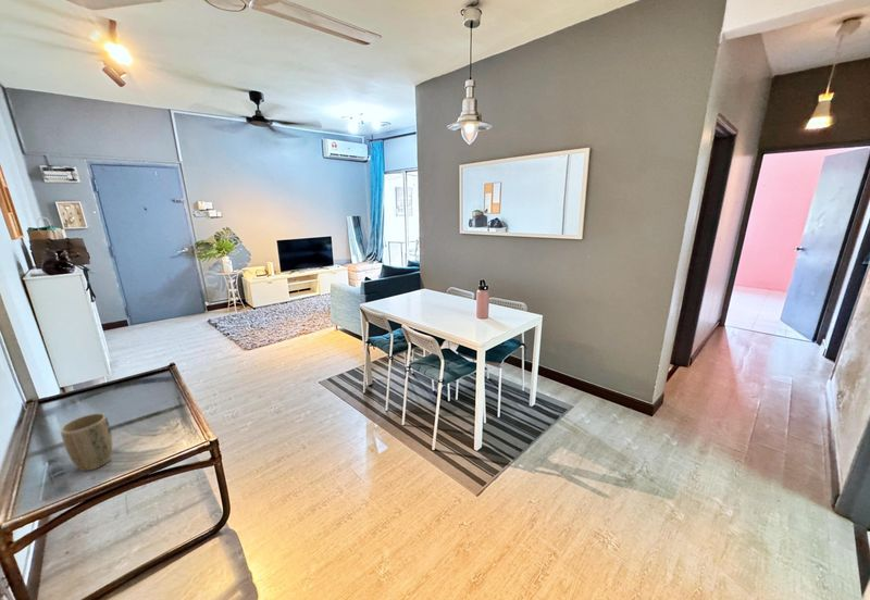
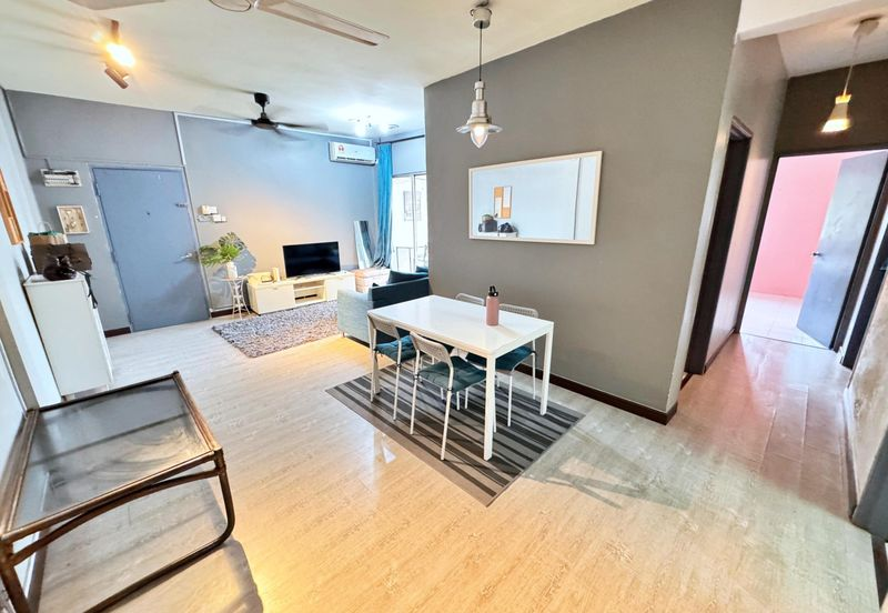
- plant pot [60,412,113,472]
